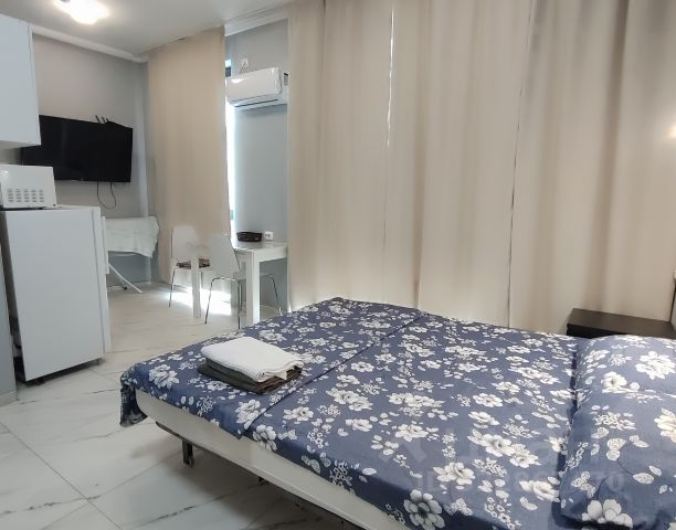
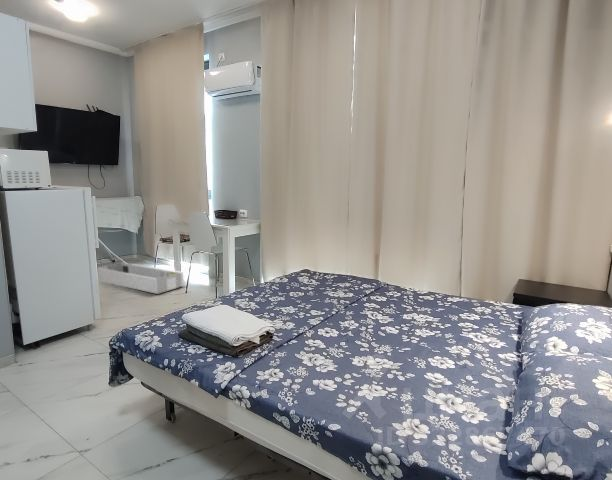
+ architectural model [97,262,185,295]
